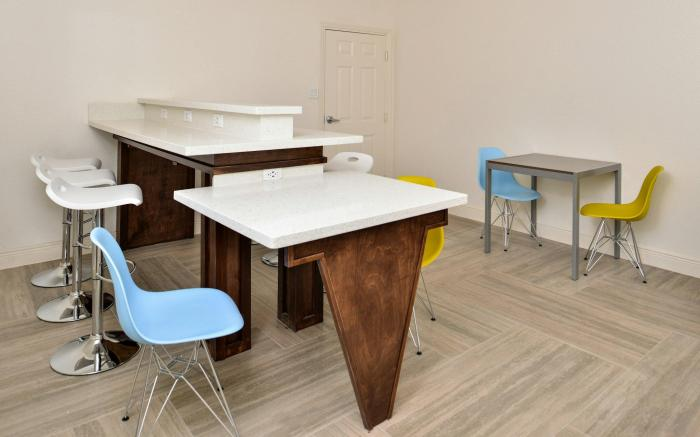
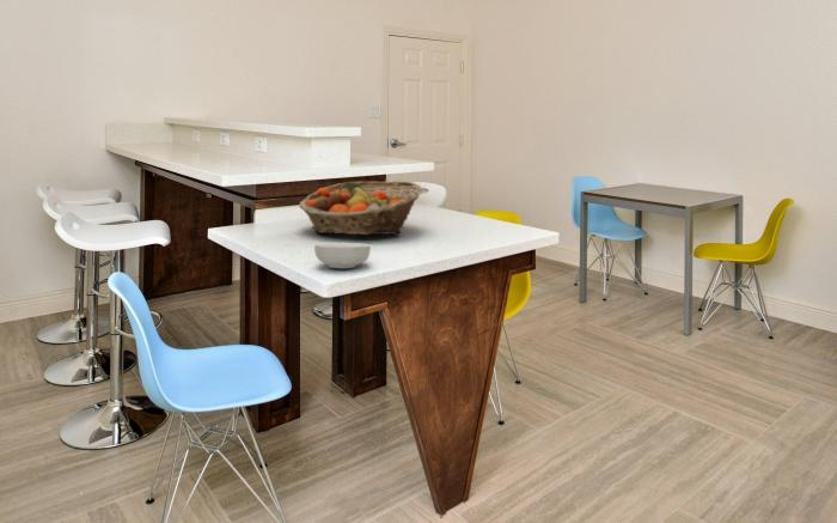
+ fruit basket [298,180,423,236]
+ cereal bowl [313,242,372,269]
